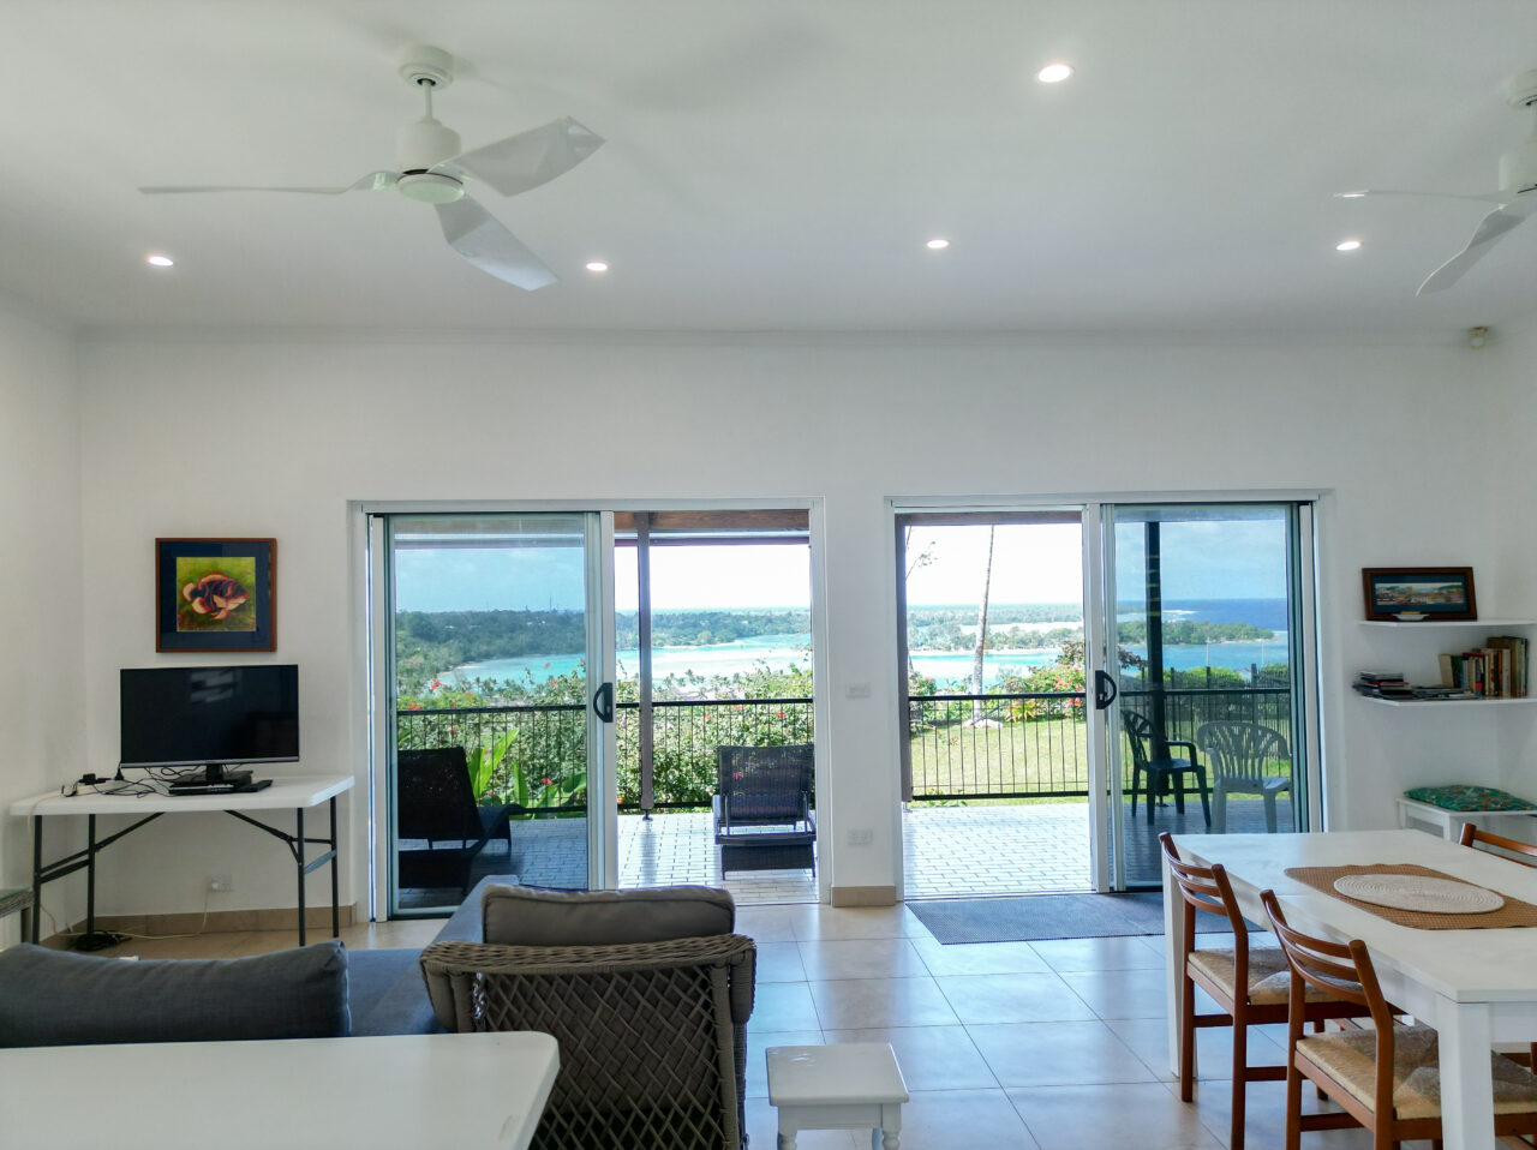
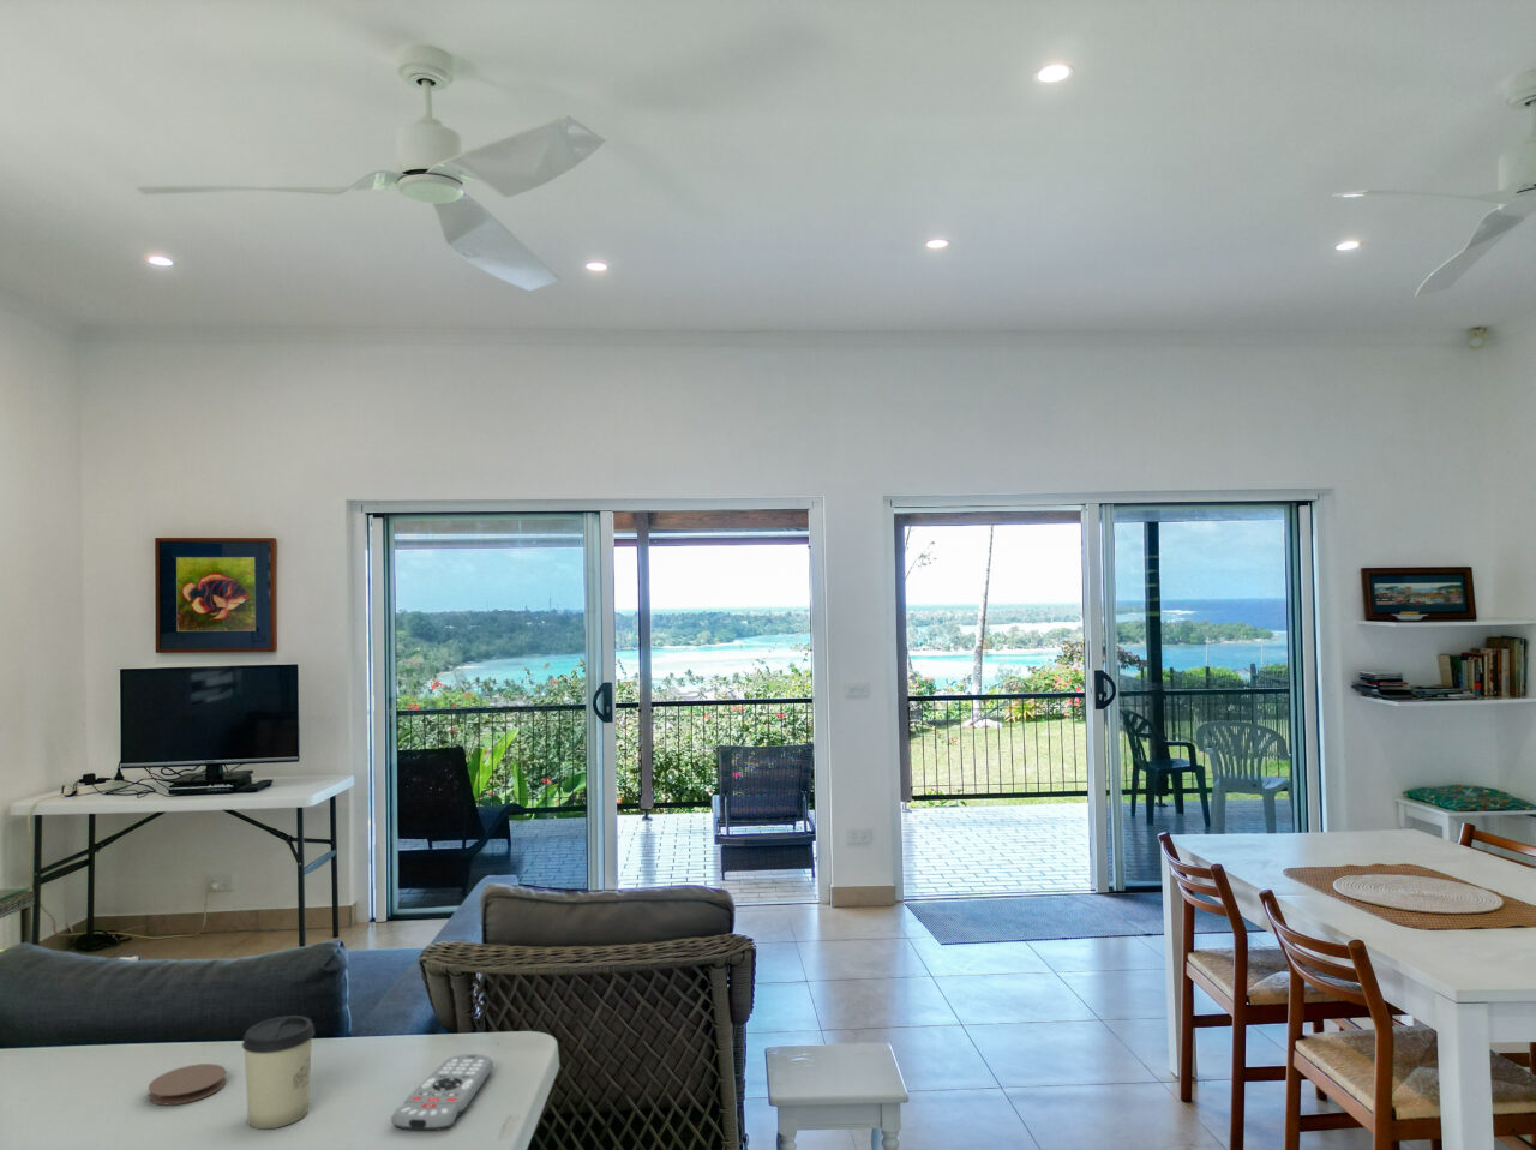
+ coaster [147,1062,227,1107]
+ cup [242,1015,315,1129]
+ remote control [390,1053,494,1132]
